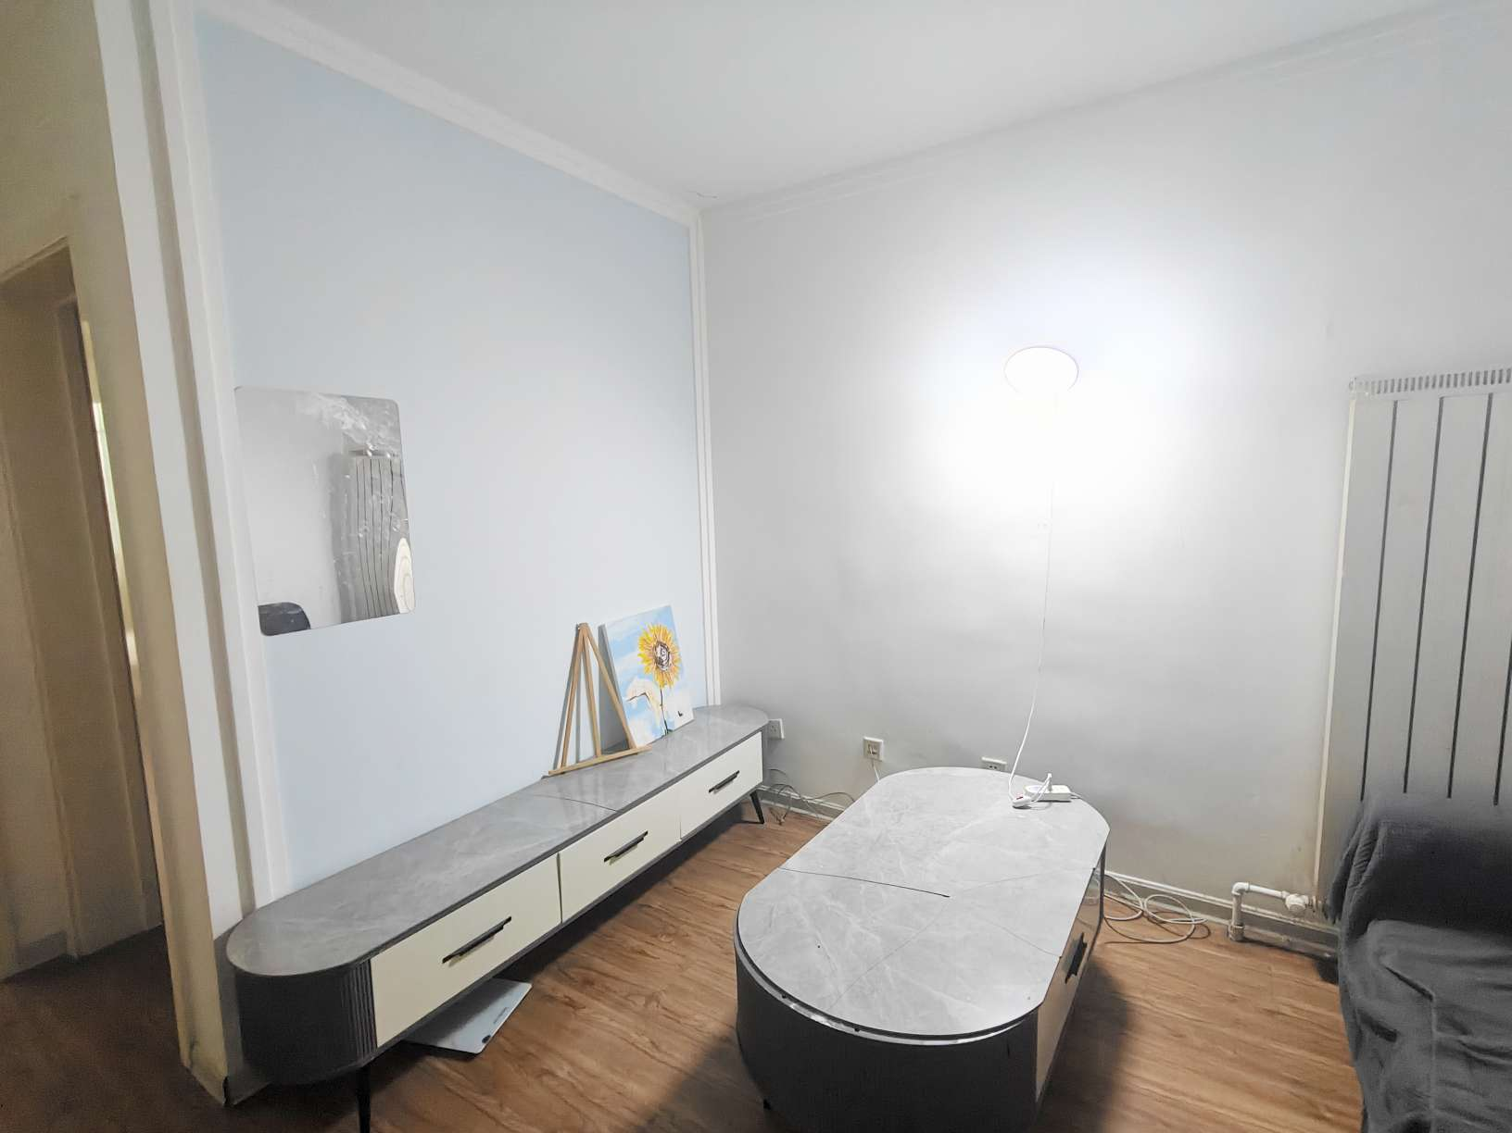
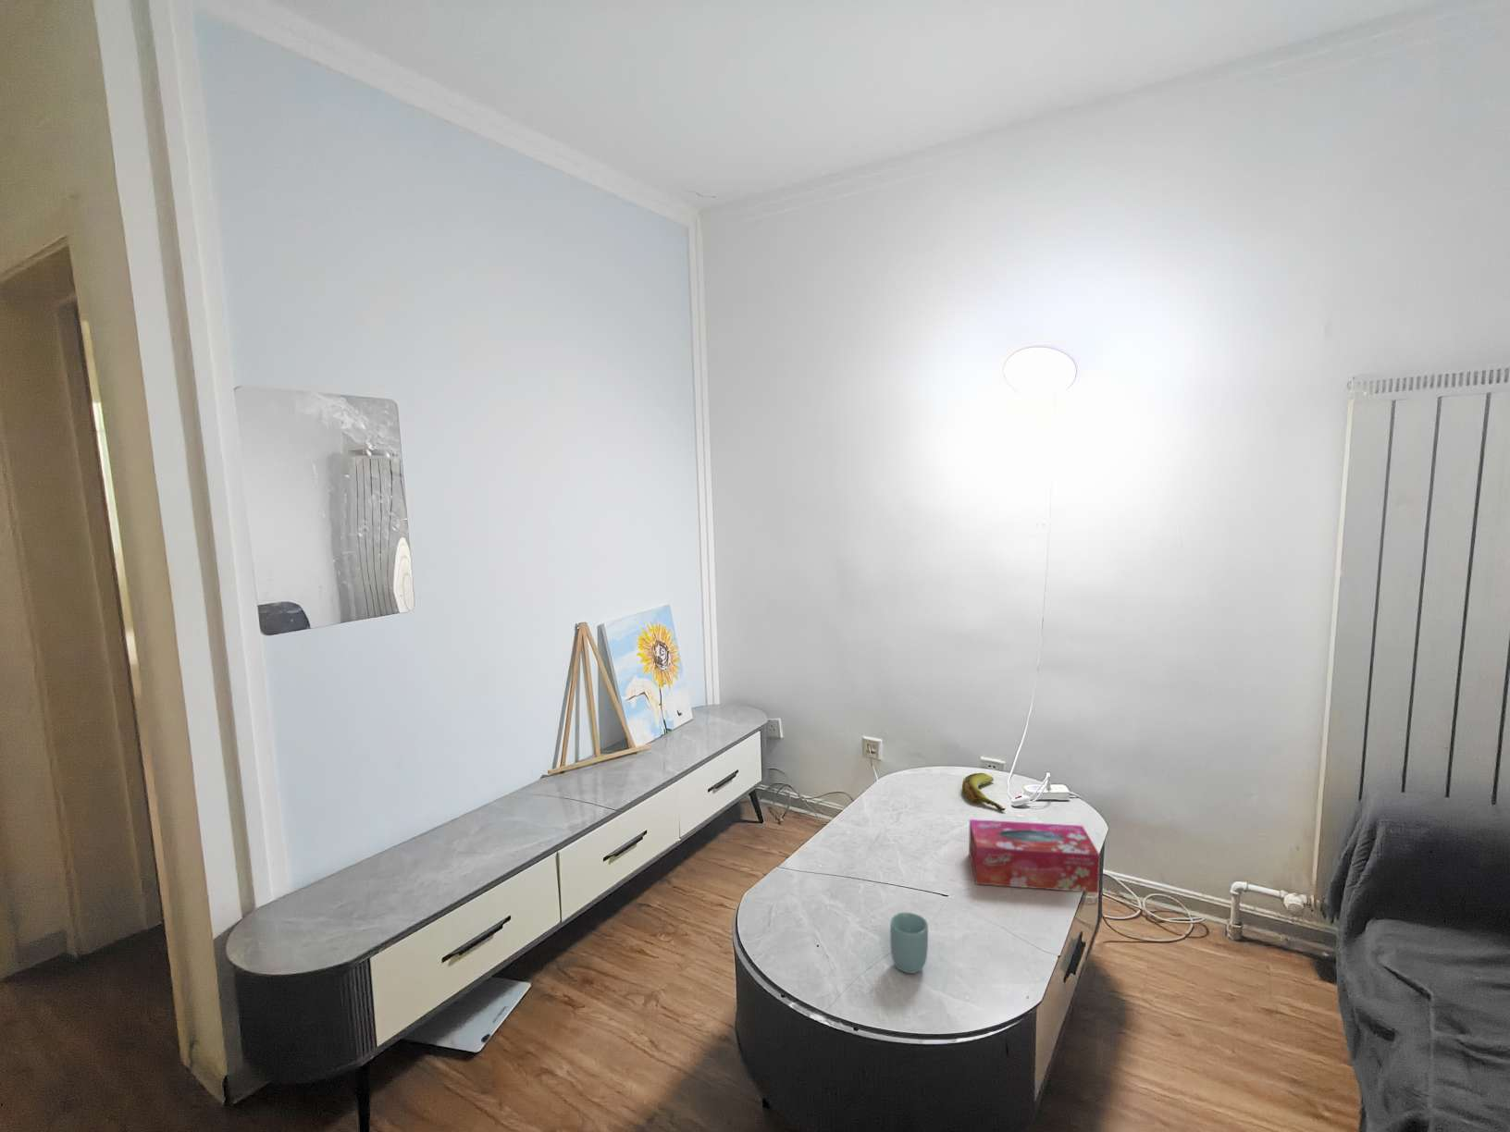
+ banana [962,772,1007,812]
+ tissue box [968,818,1100,893]
+ cup [889,912,929,975]
